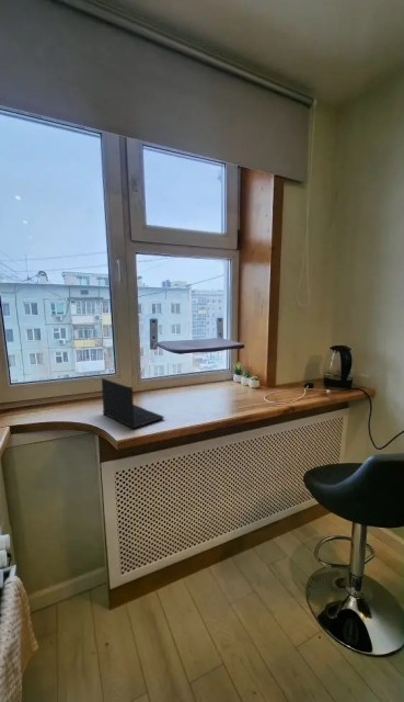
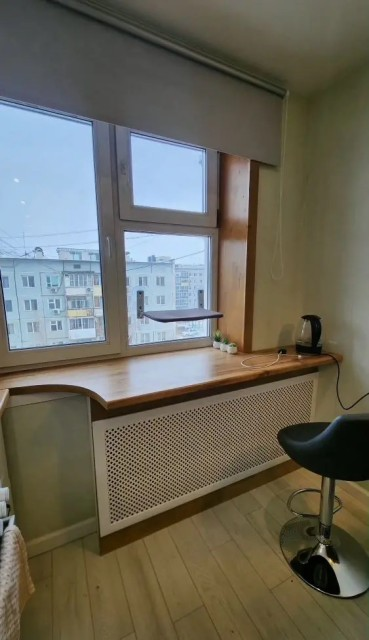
- laptop [101,377,165,430]
